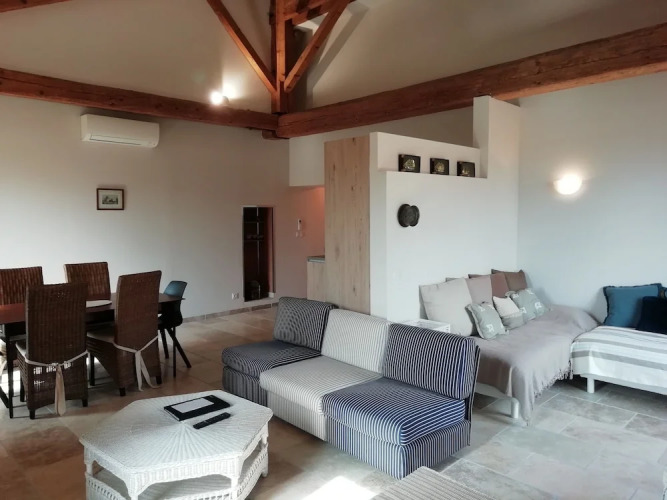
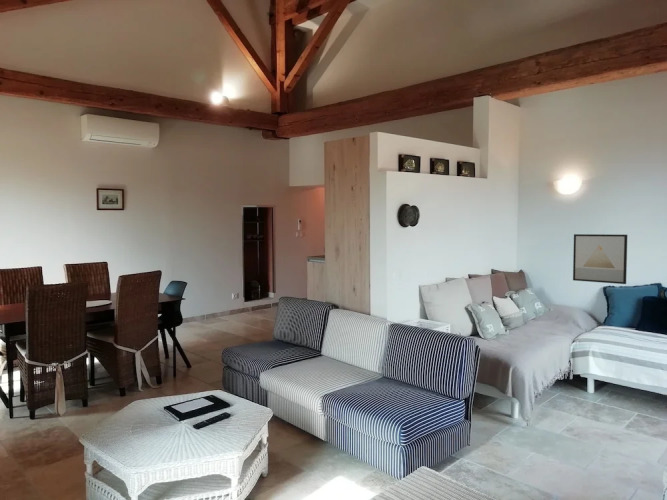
+ wall art [572,233,628,285]
